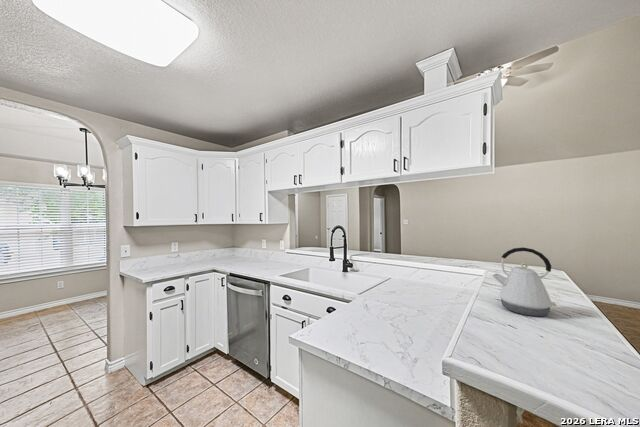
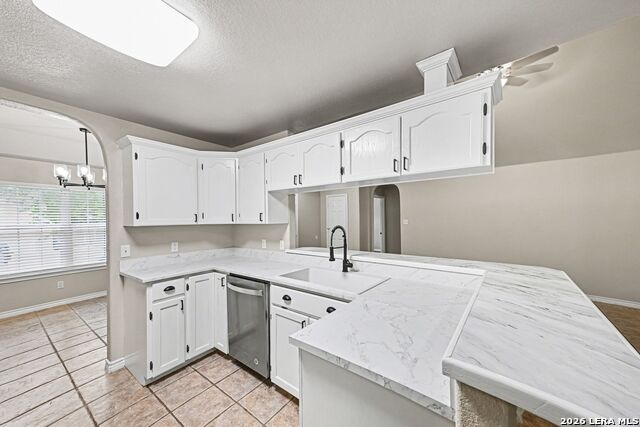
- kettle [492,246,557,317]
